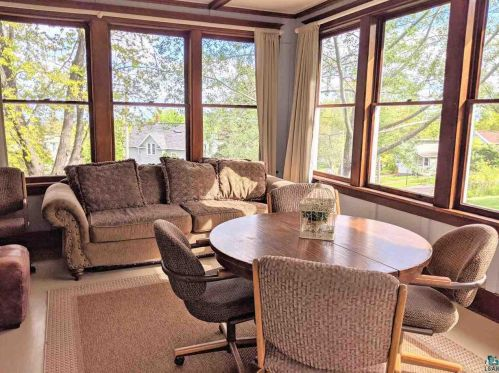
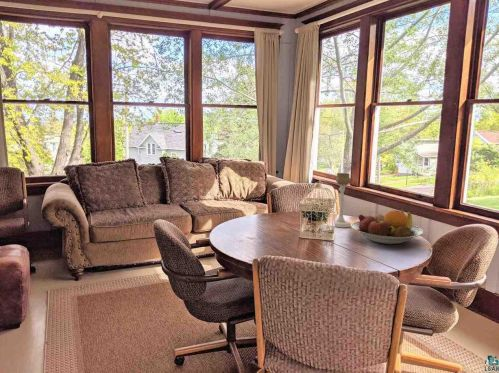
+ candle holder [334,172,352,228]
+ fruit bowl [350,208,424,245]
